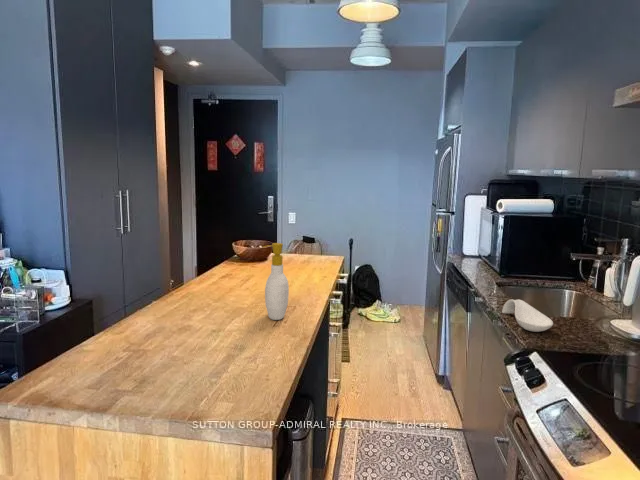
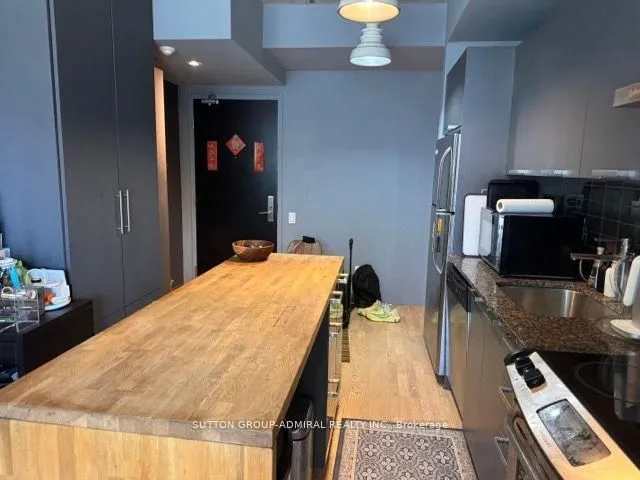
- spoon rest [501,298,554,333]
- soap bottle [262,242,290,321]
